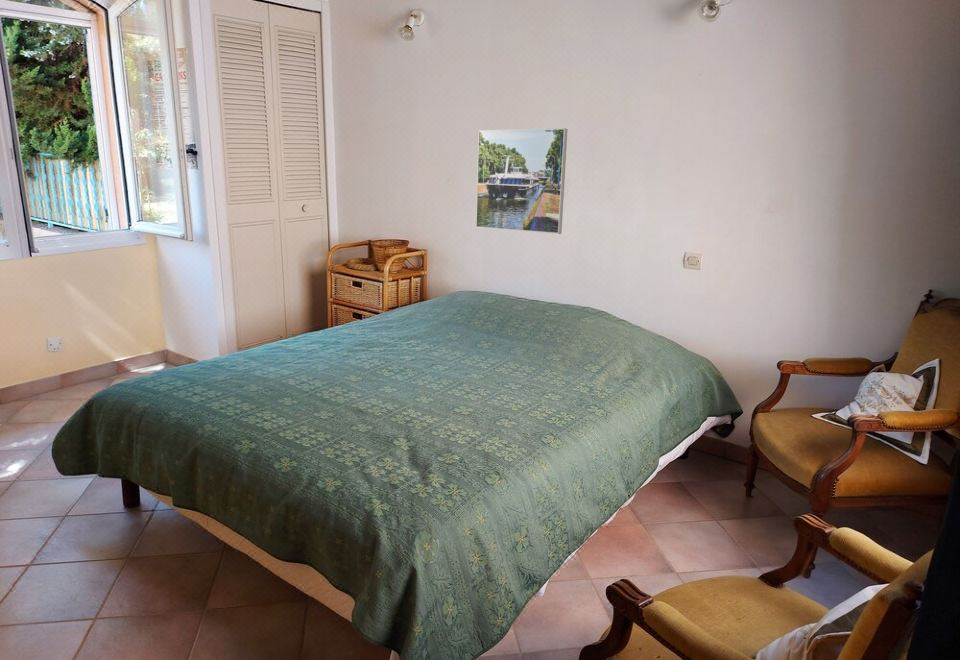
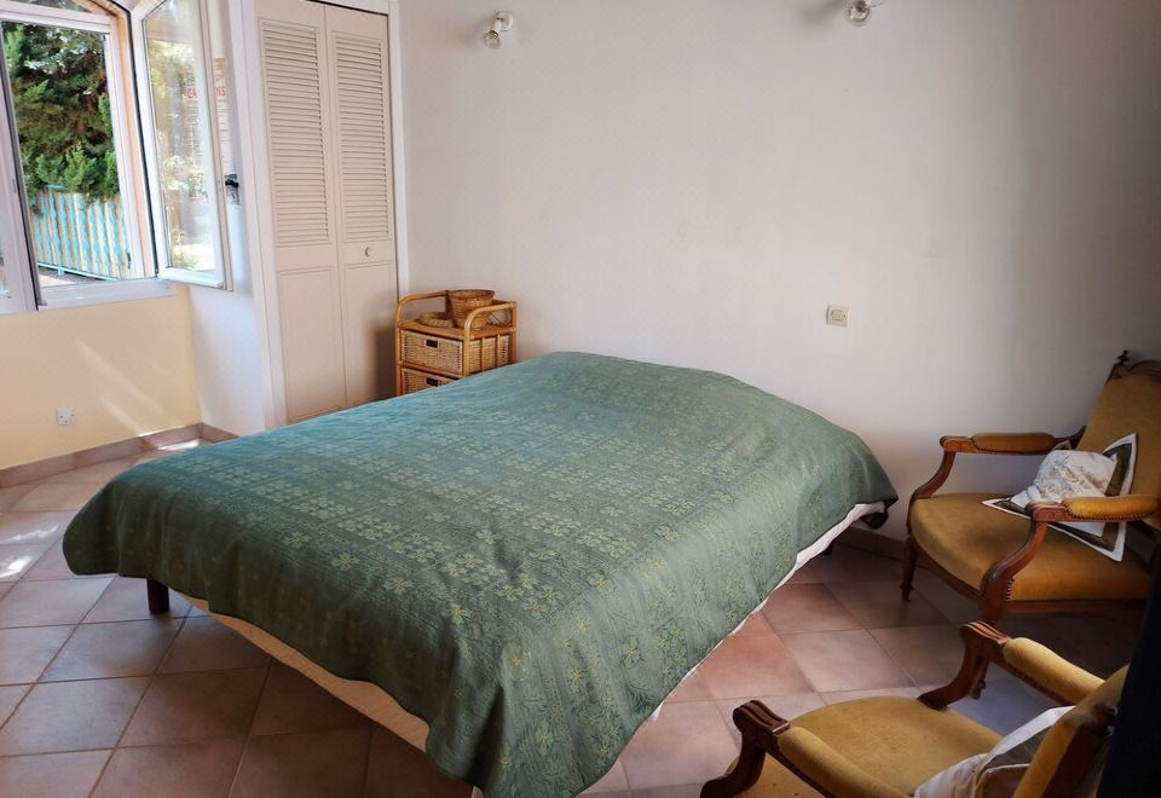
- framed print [475,127,568,235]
